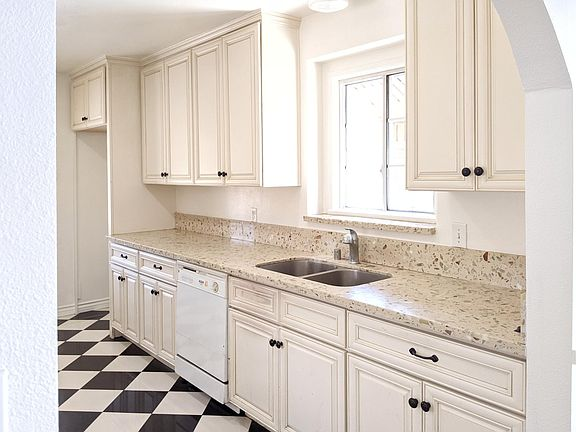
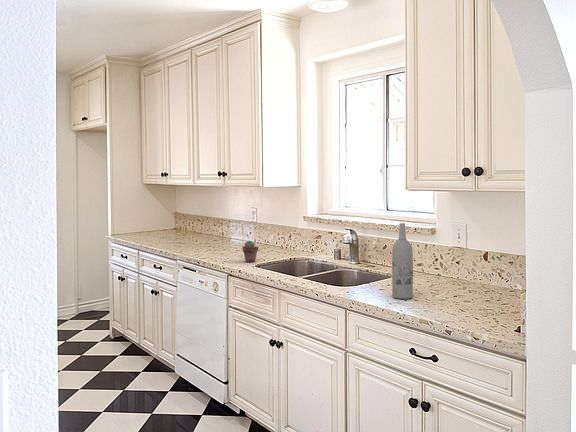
+ potted succulent [241,240,259,263]
+ wine bottle [391,222,414,300]
